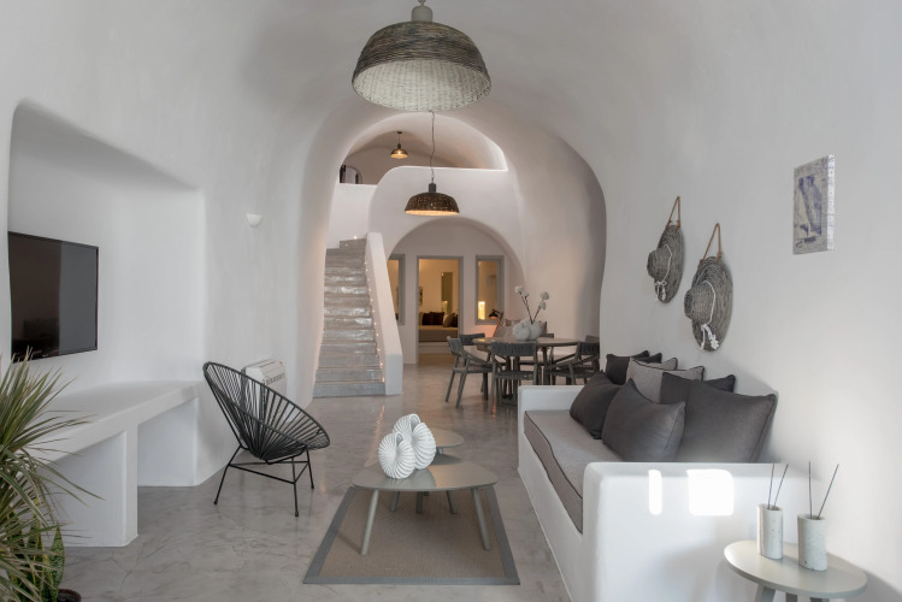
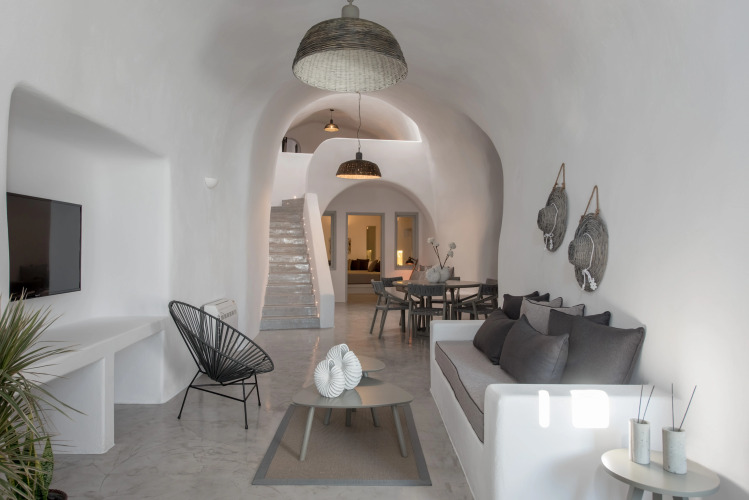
- wall art [791,154,836,255]
